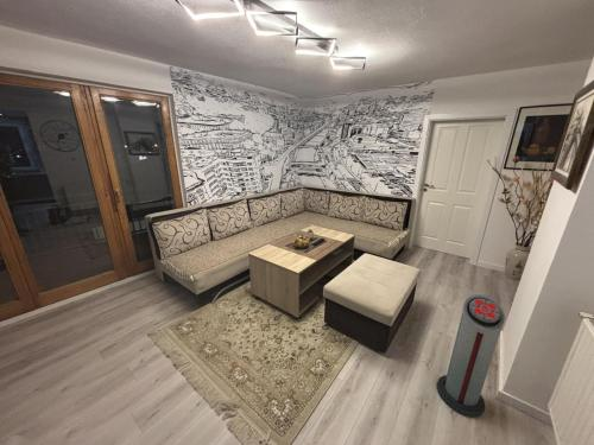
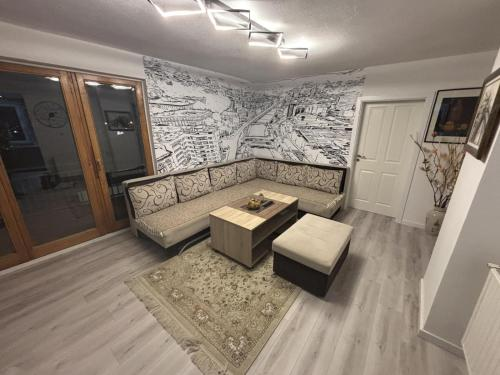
- air purifier [436,293,506,419]
